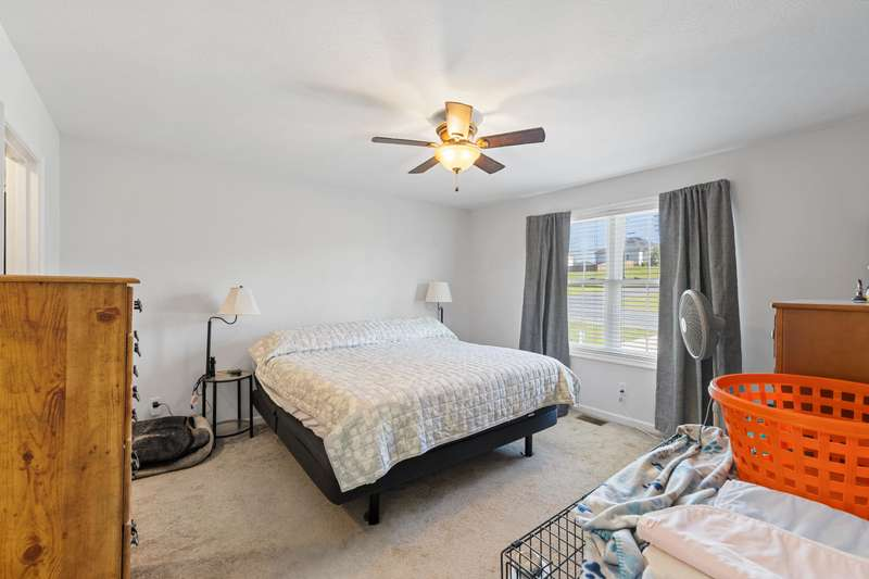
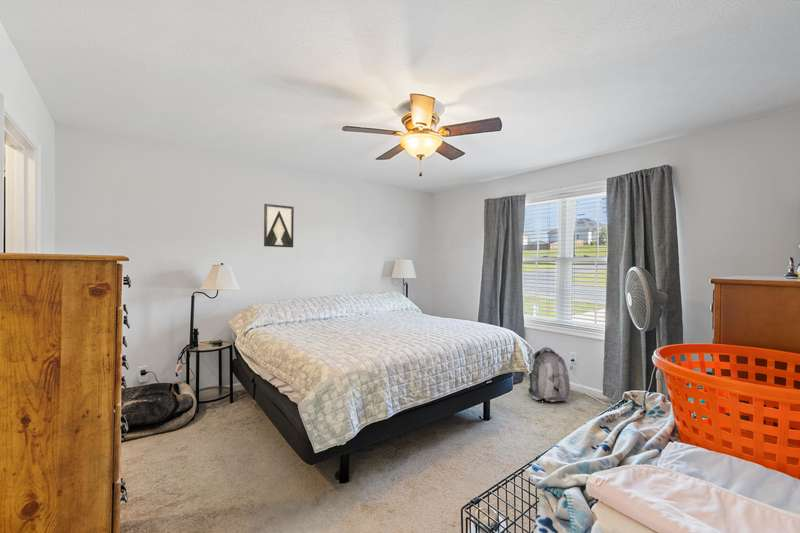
+ backpack [527,346,571,403]
+ wall art [263,203,295,248]
